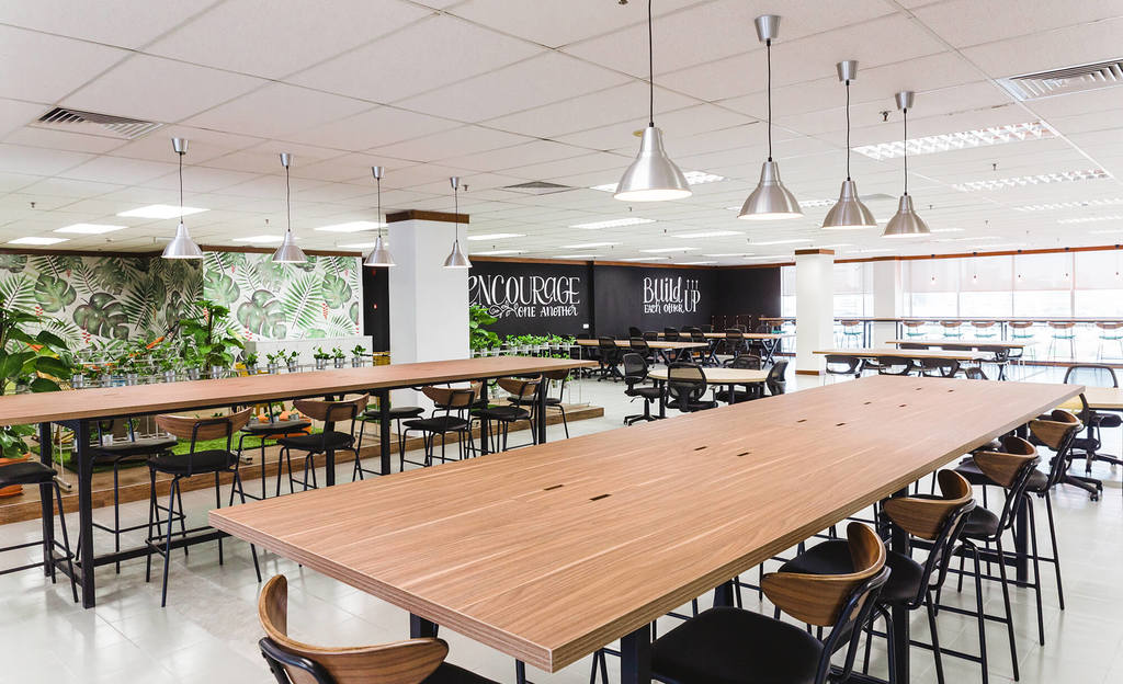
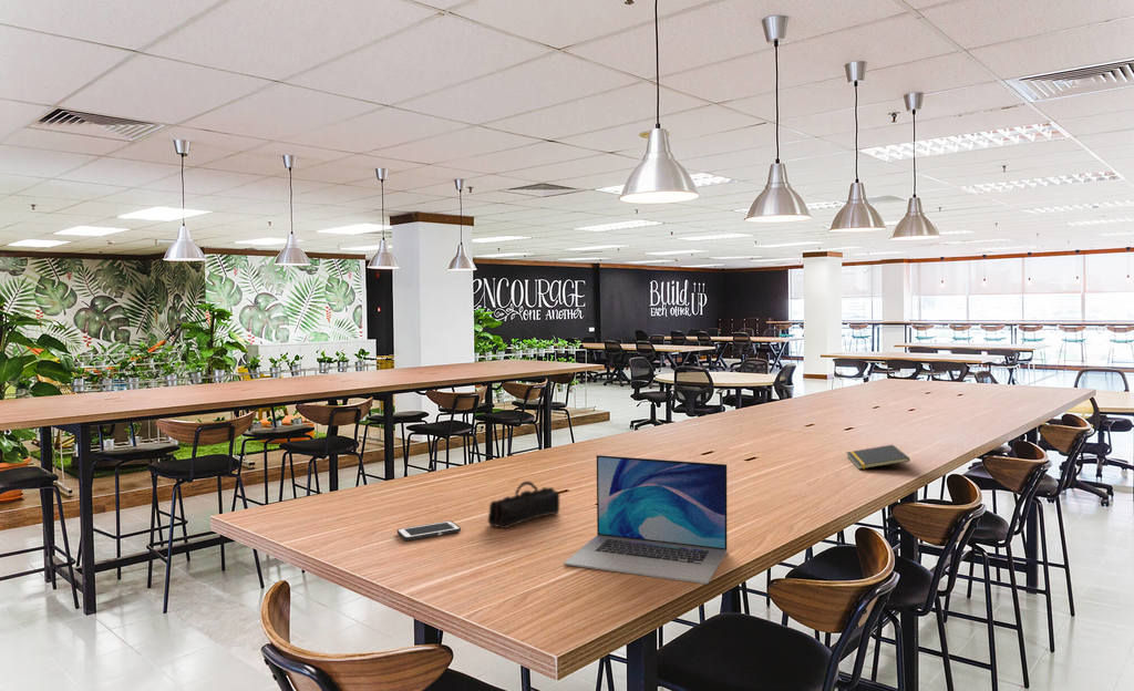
+ laptop [563,454,729,585]
+ notepad [845,444,911,471]
+ cell phone [396,520,462,542]
+ pencil case [487,479,560,529]
